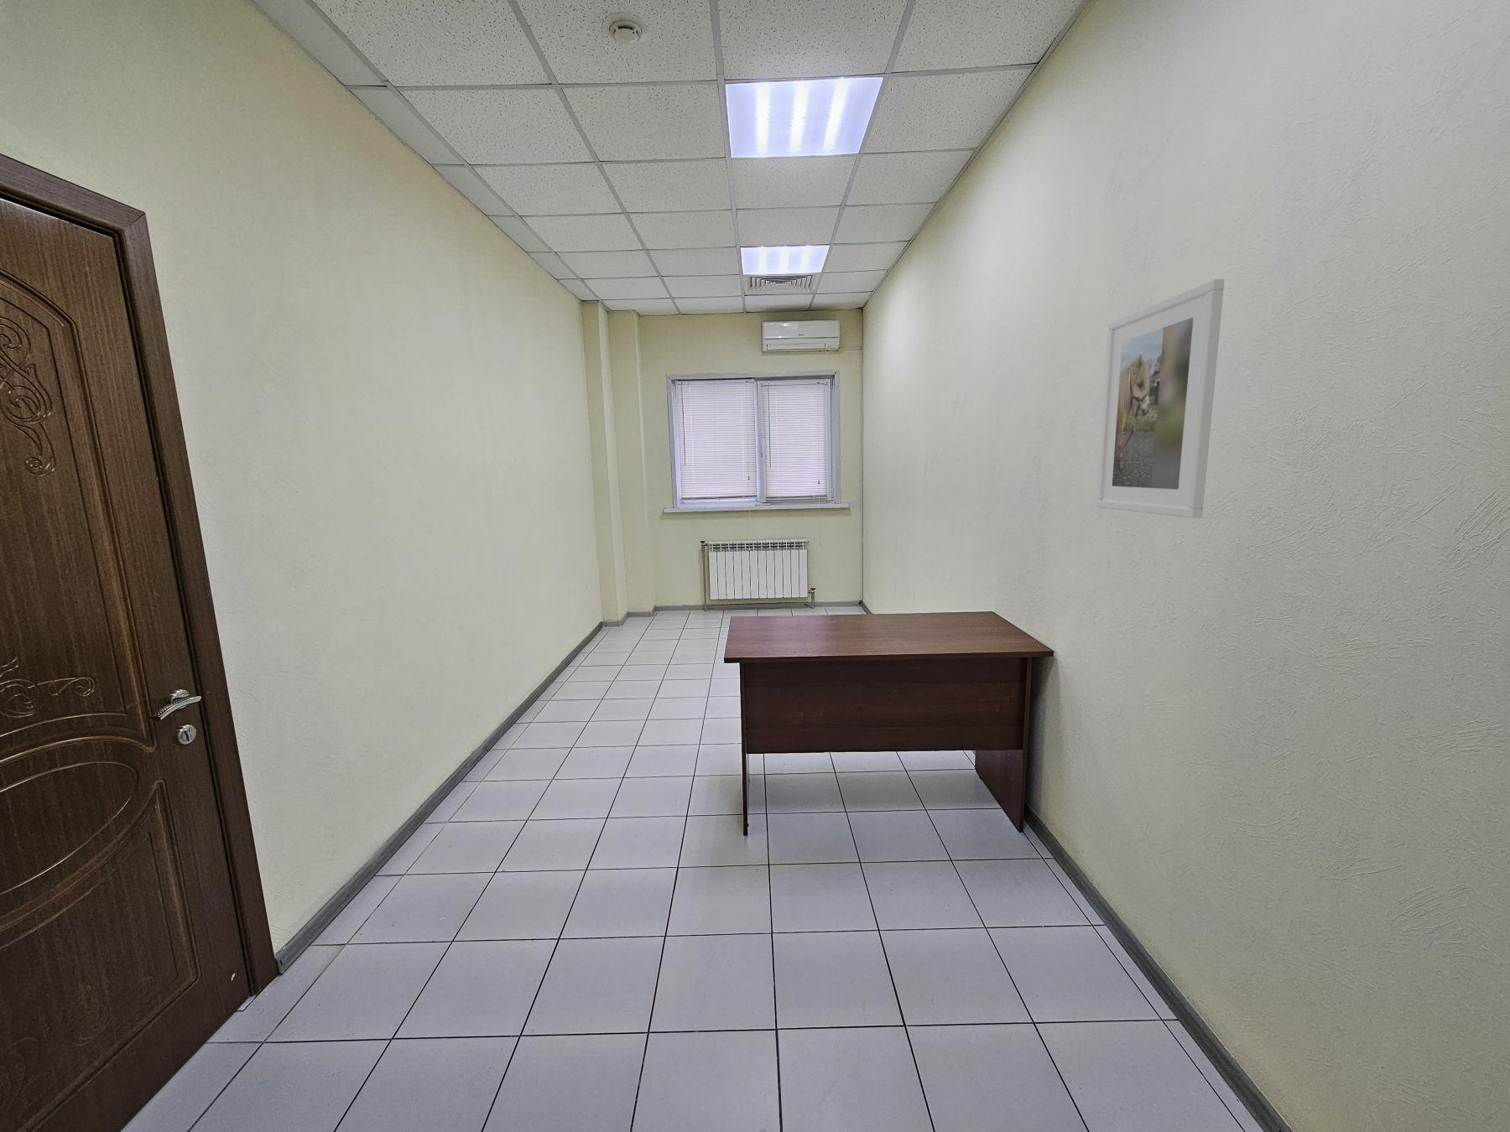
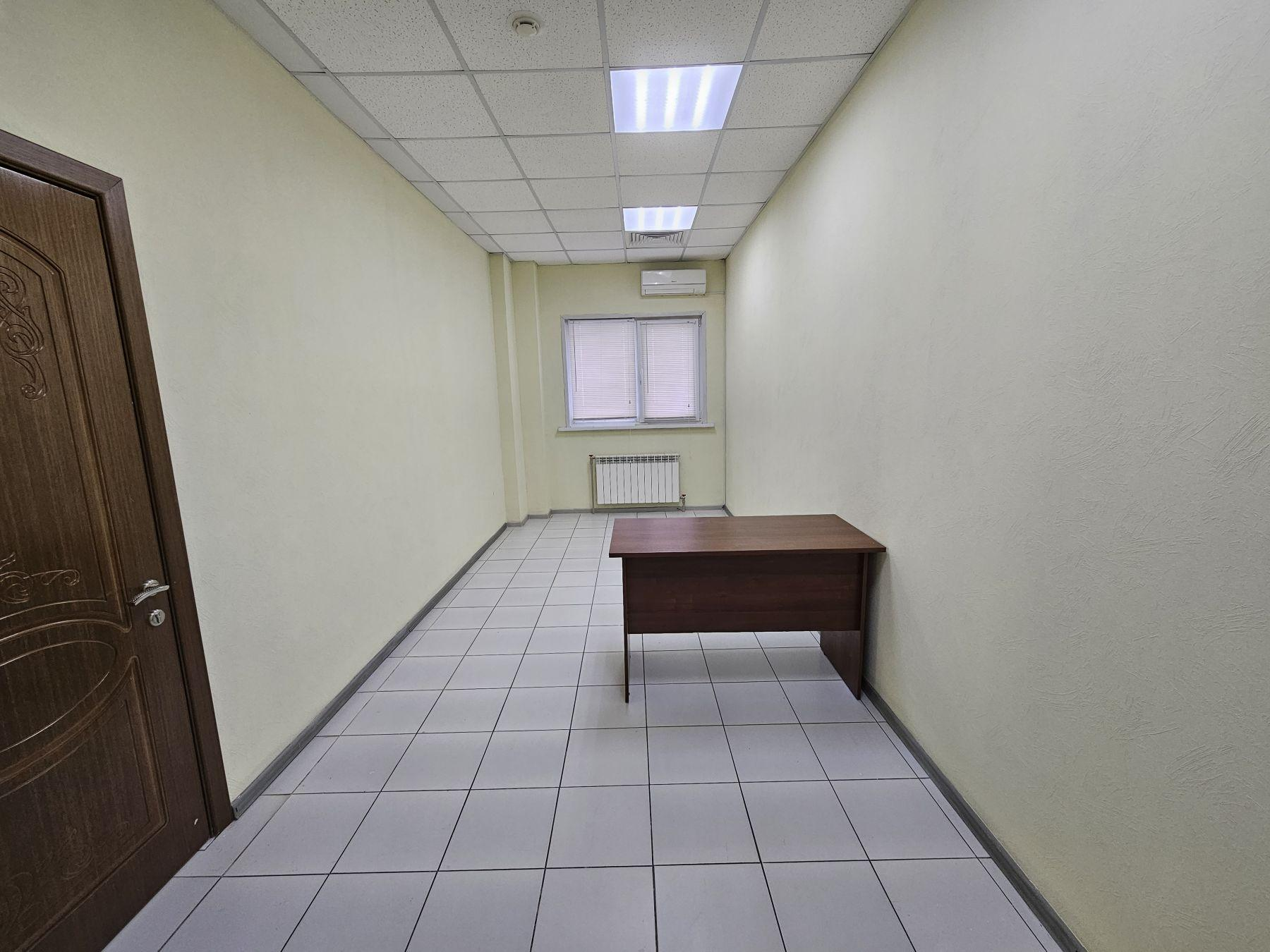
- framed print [1095,278,1225,520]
